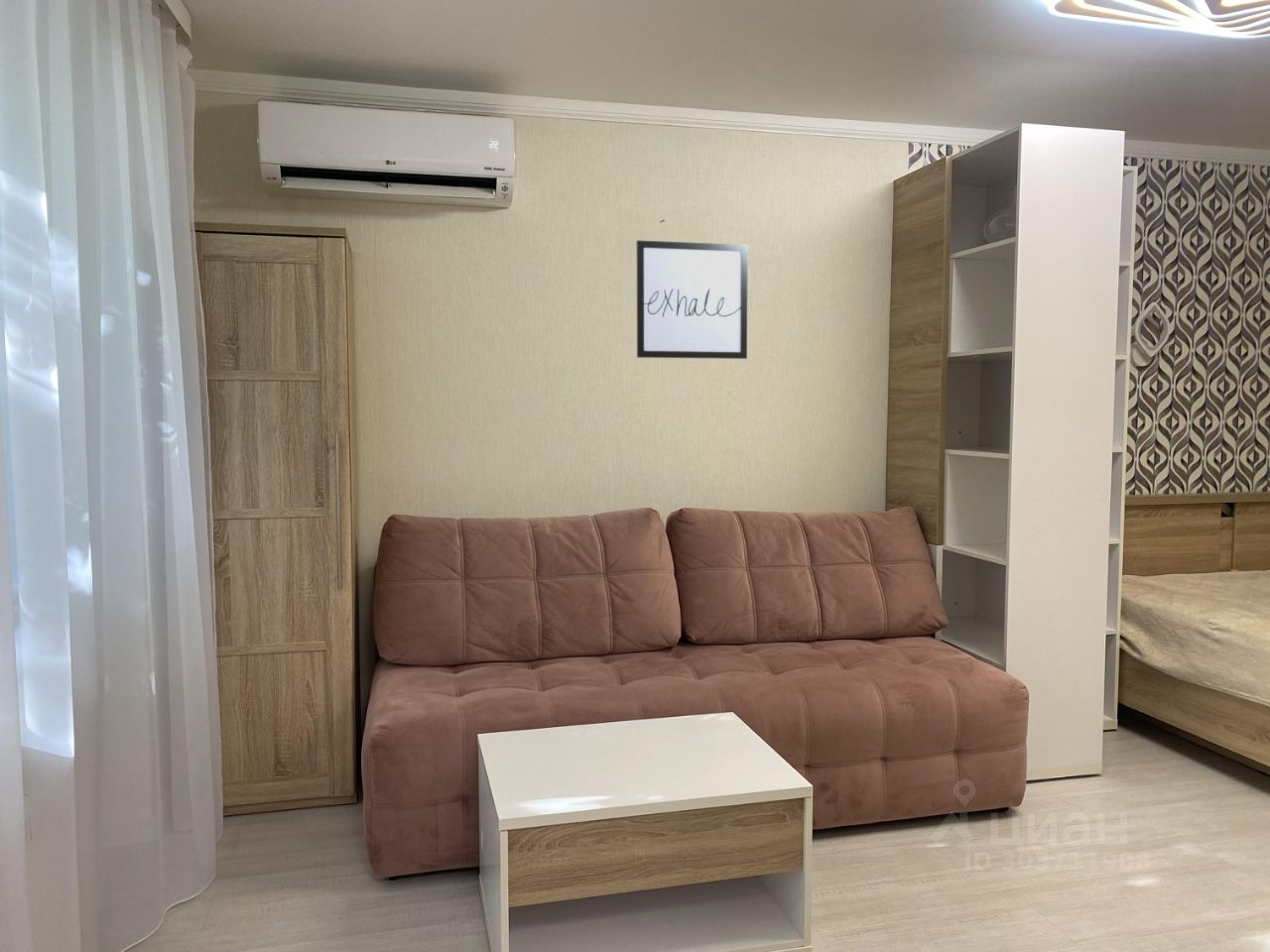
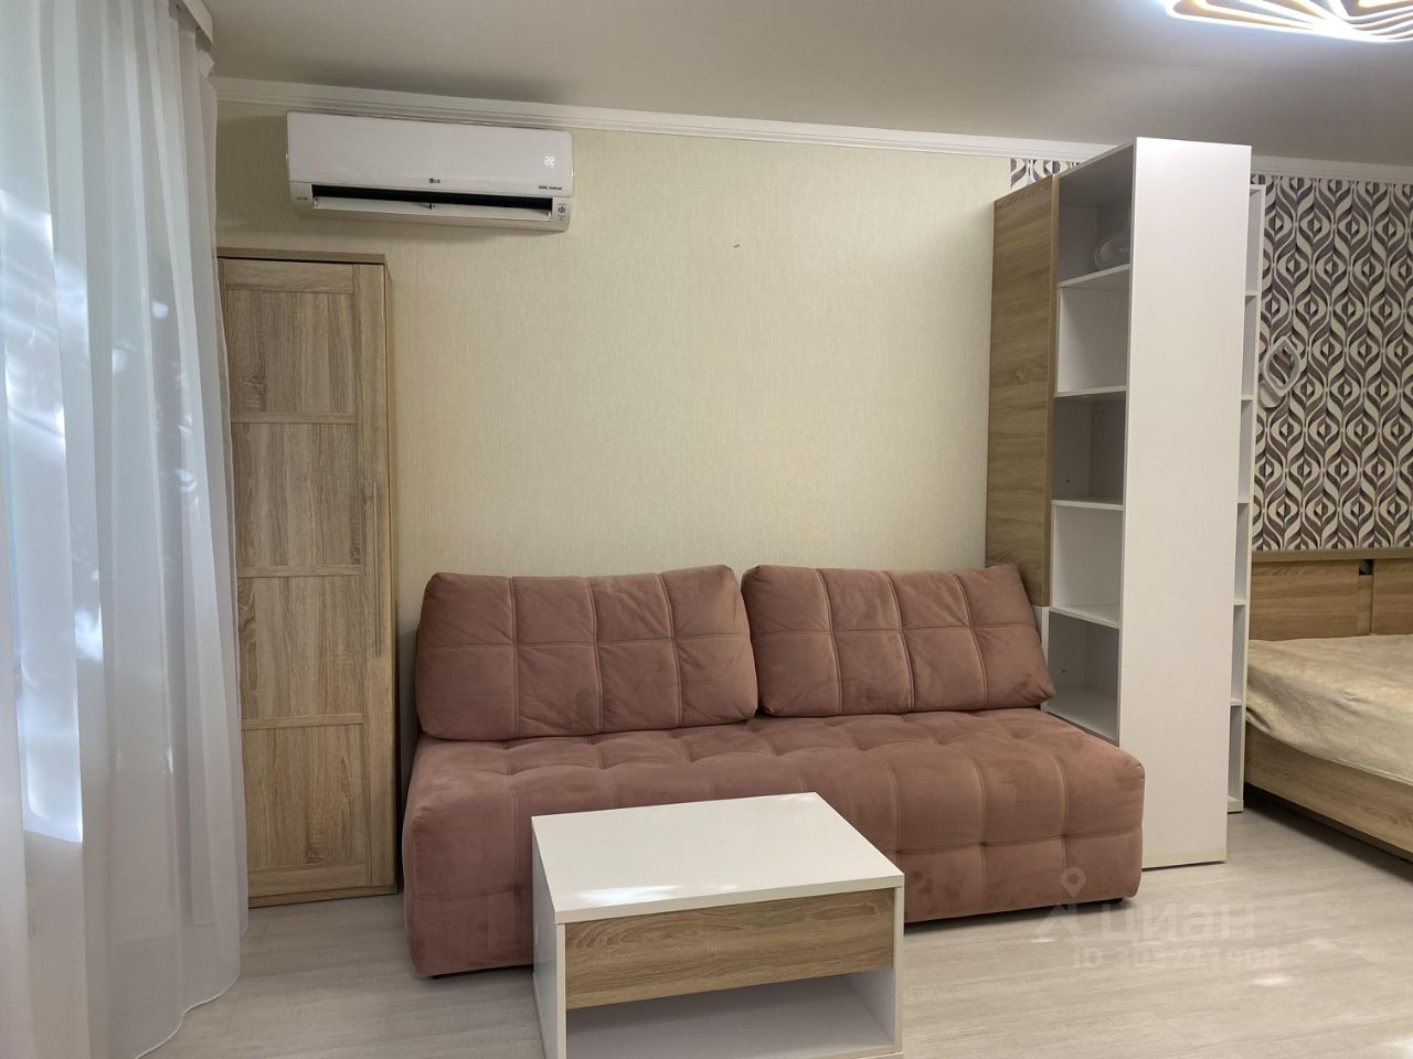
- wall art [636,239,748,360]
